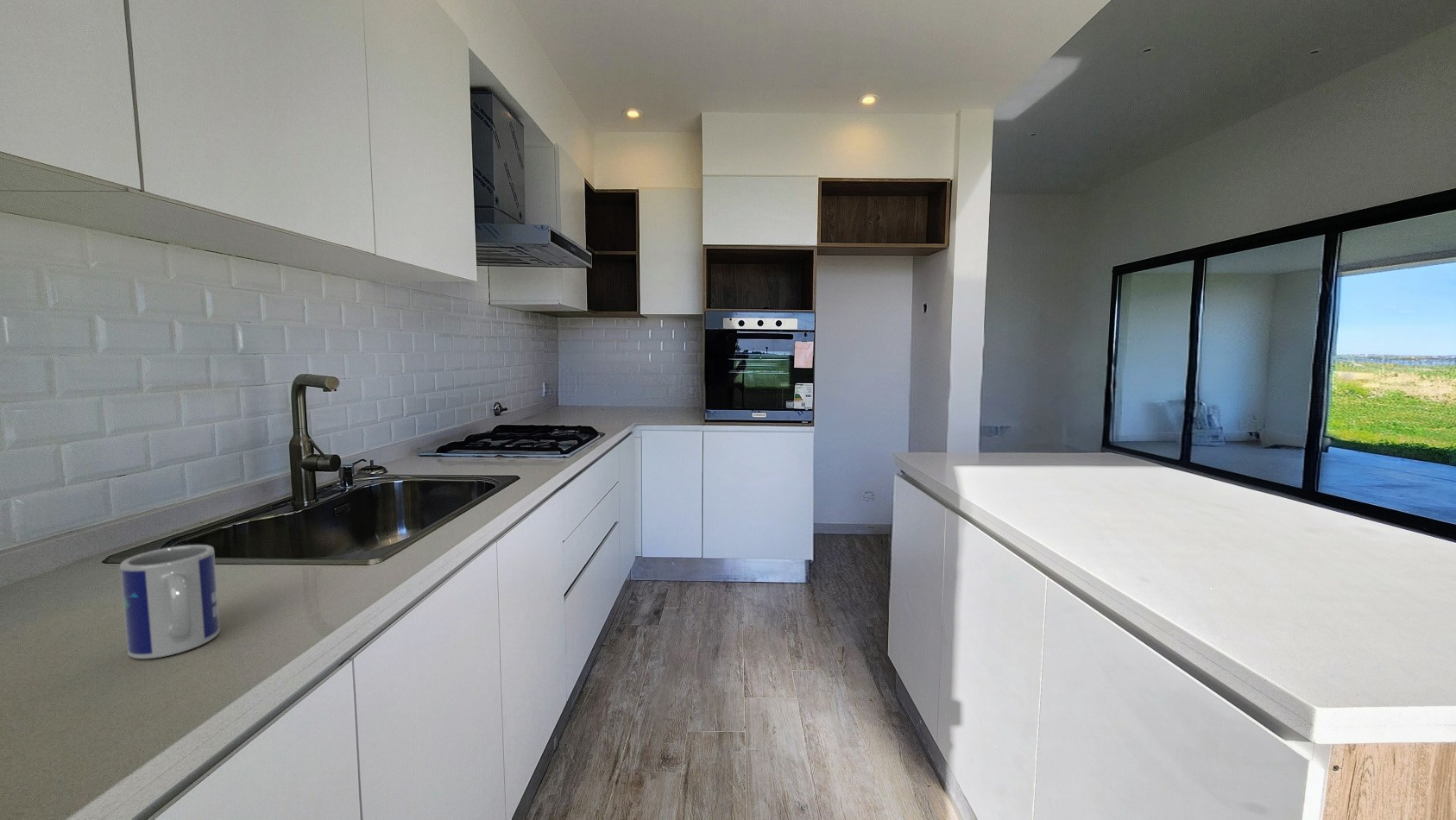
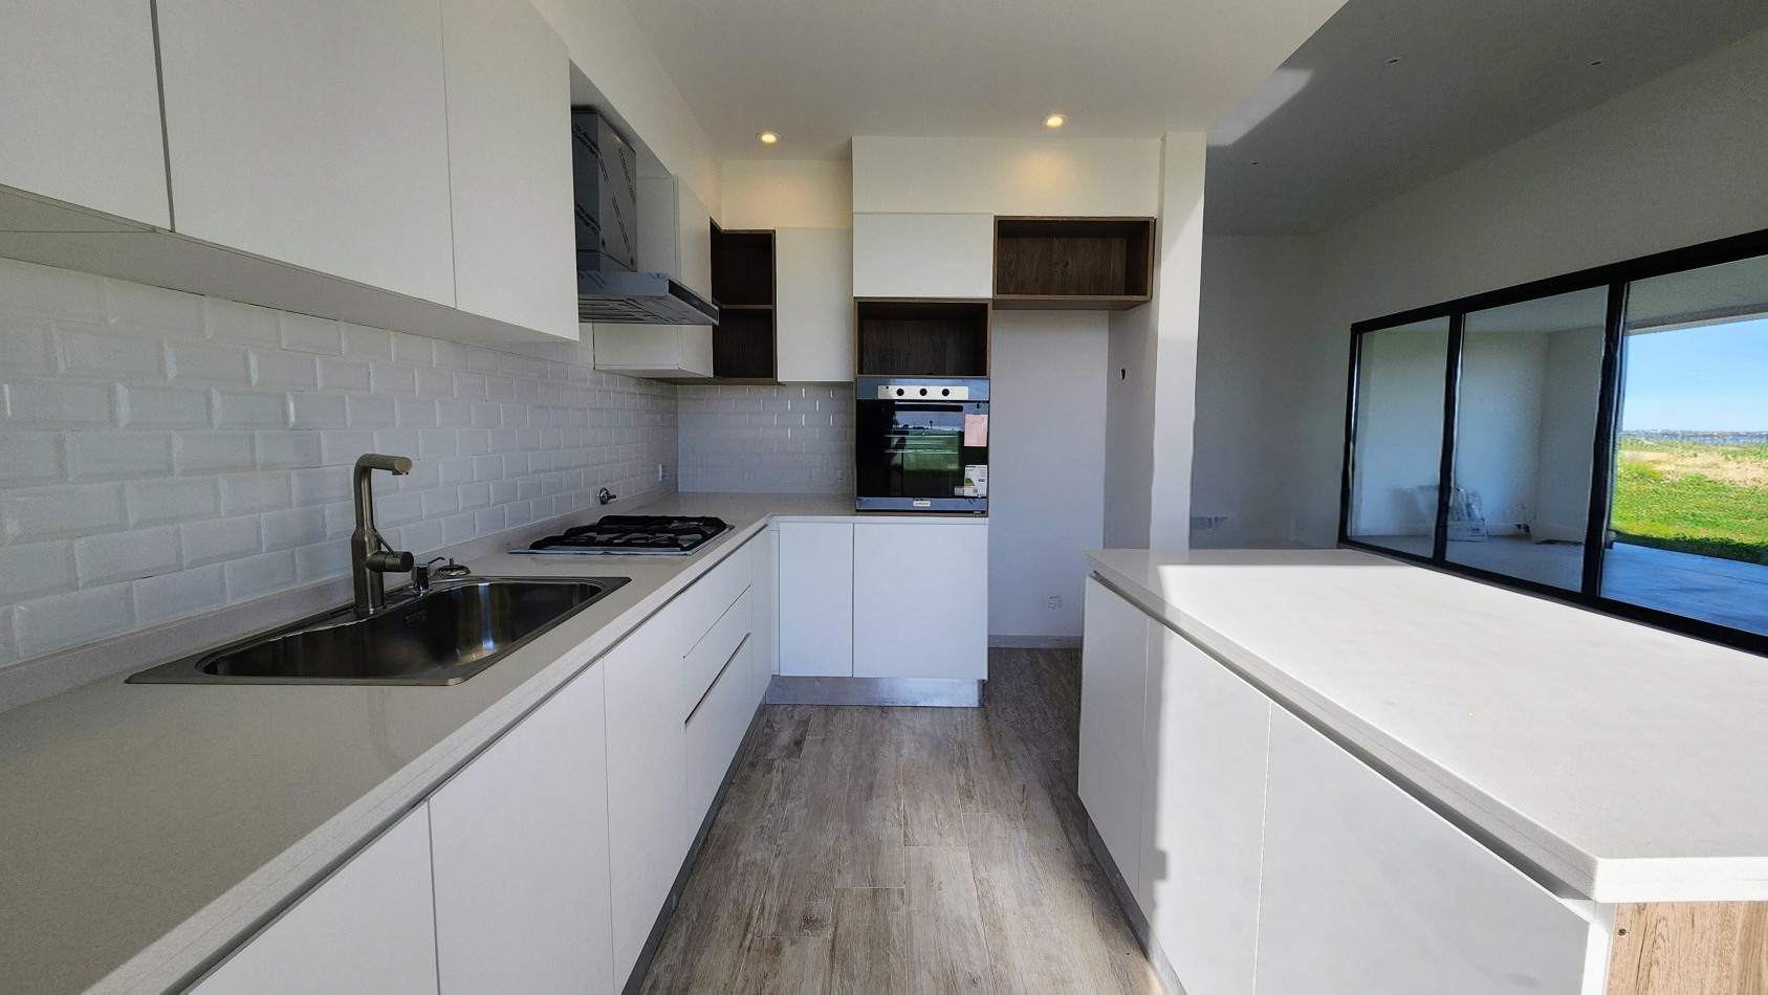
- mug [119,544,221,659]
